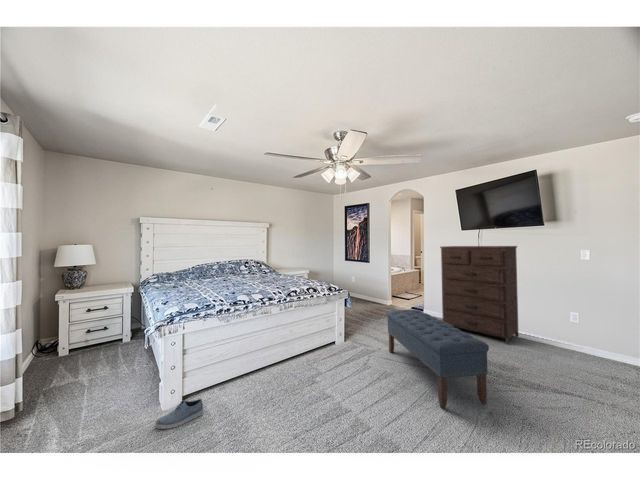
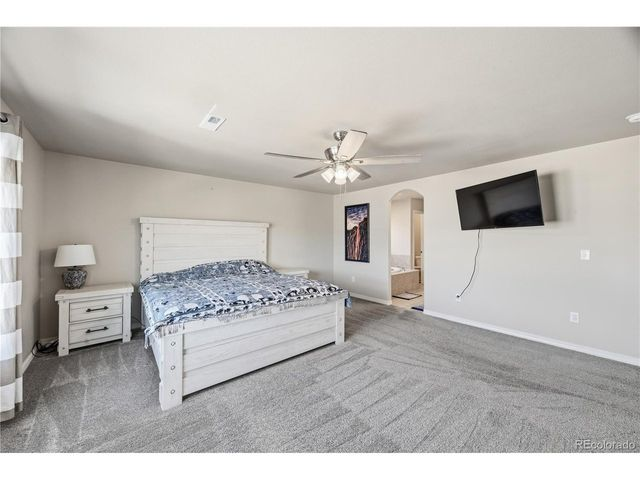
- shoe [154,398,204,430]
- dresser [439,245,520,345]
- bench [385,308,490,409]
